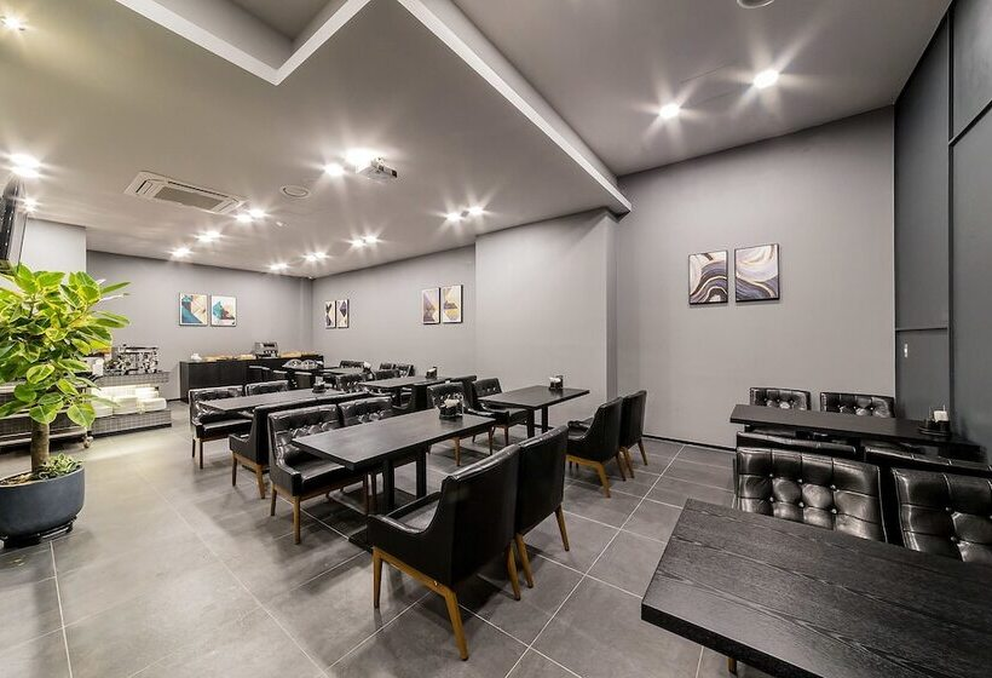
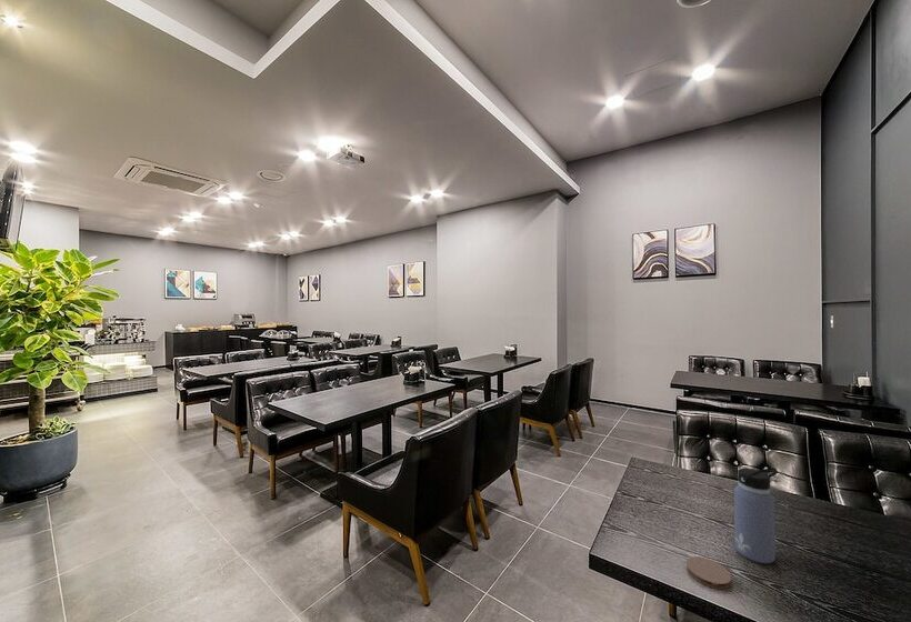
+ water bottle [733,466,779,564]
+ coaster [685,555,732,590]
